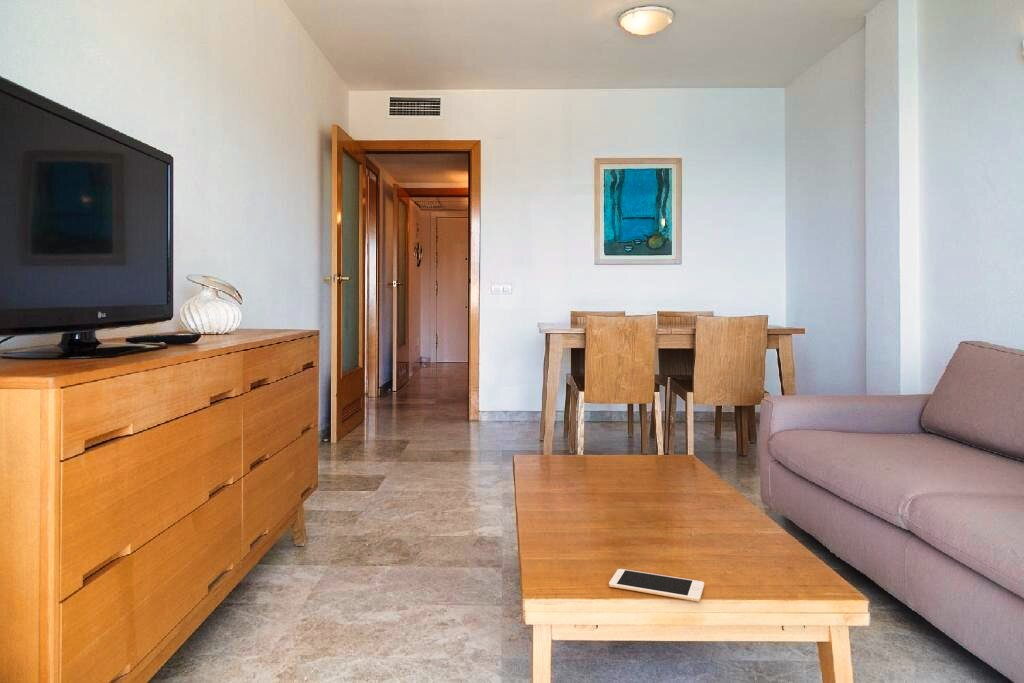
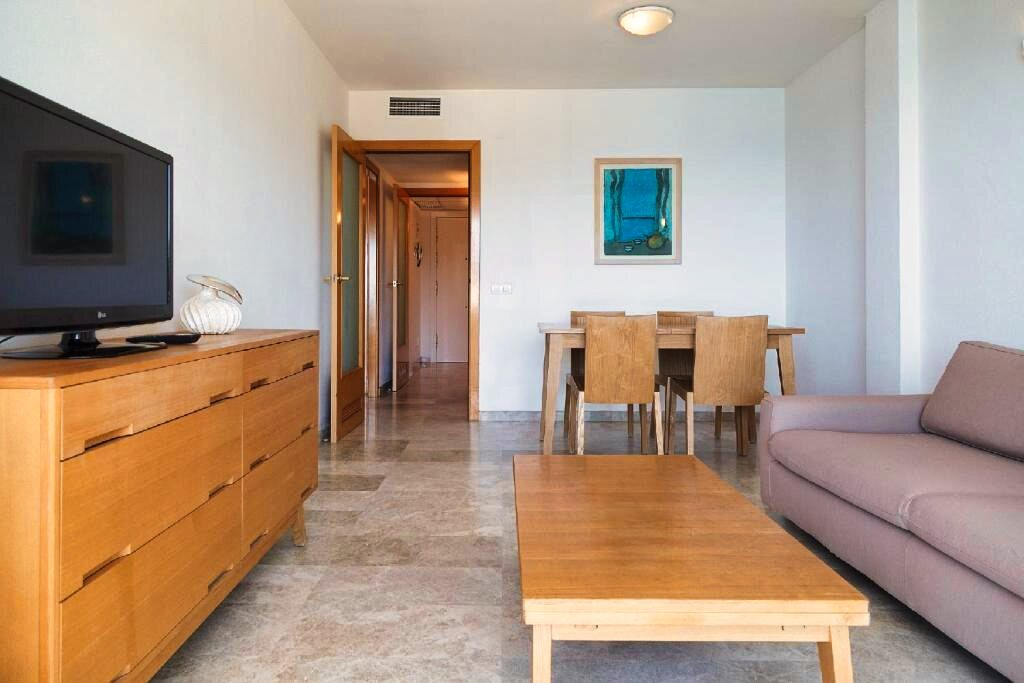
- cell phone [608,568,705,603]
